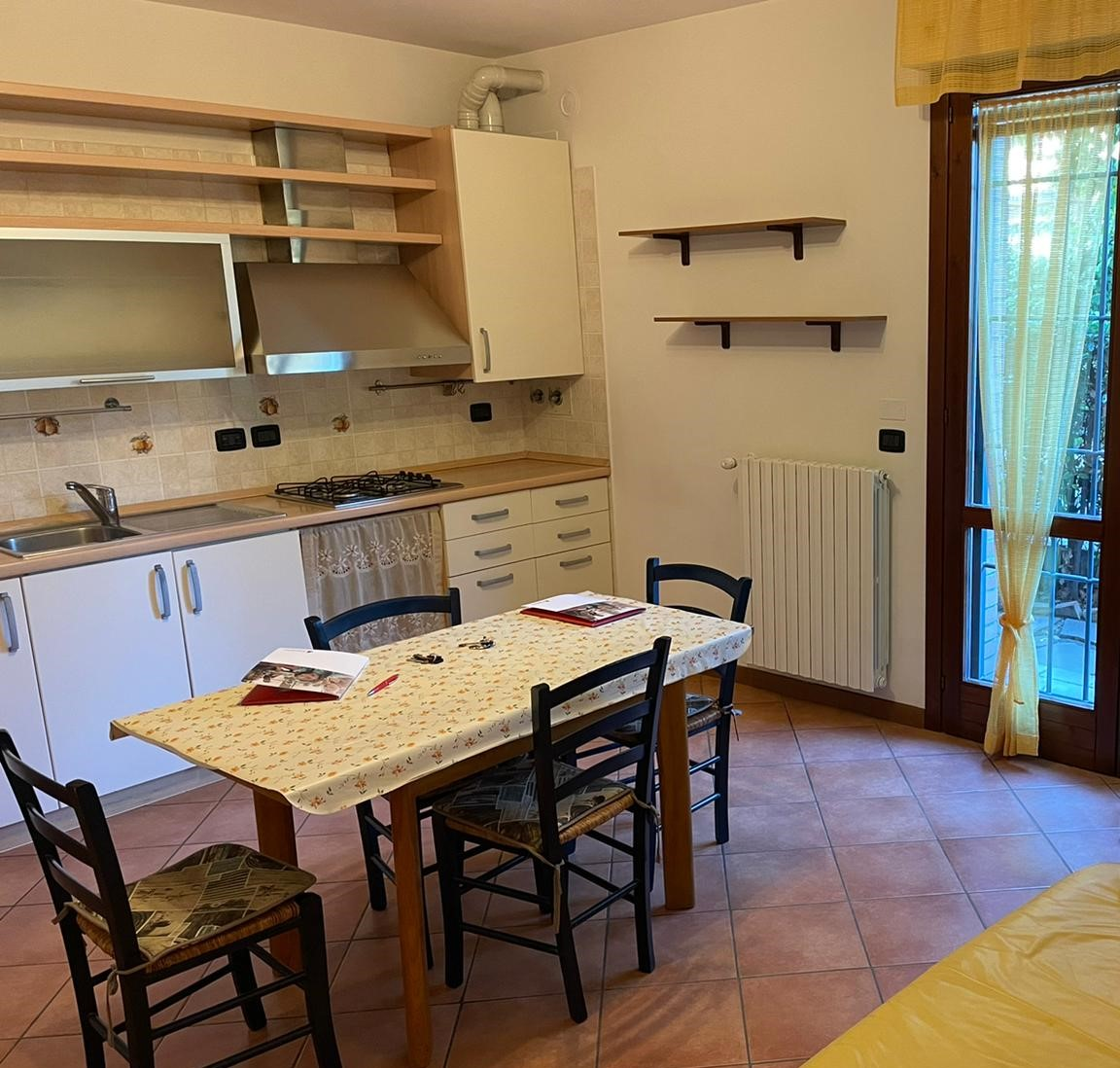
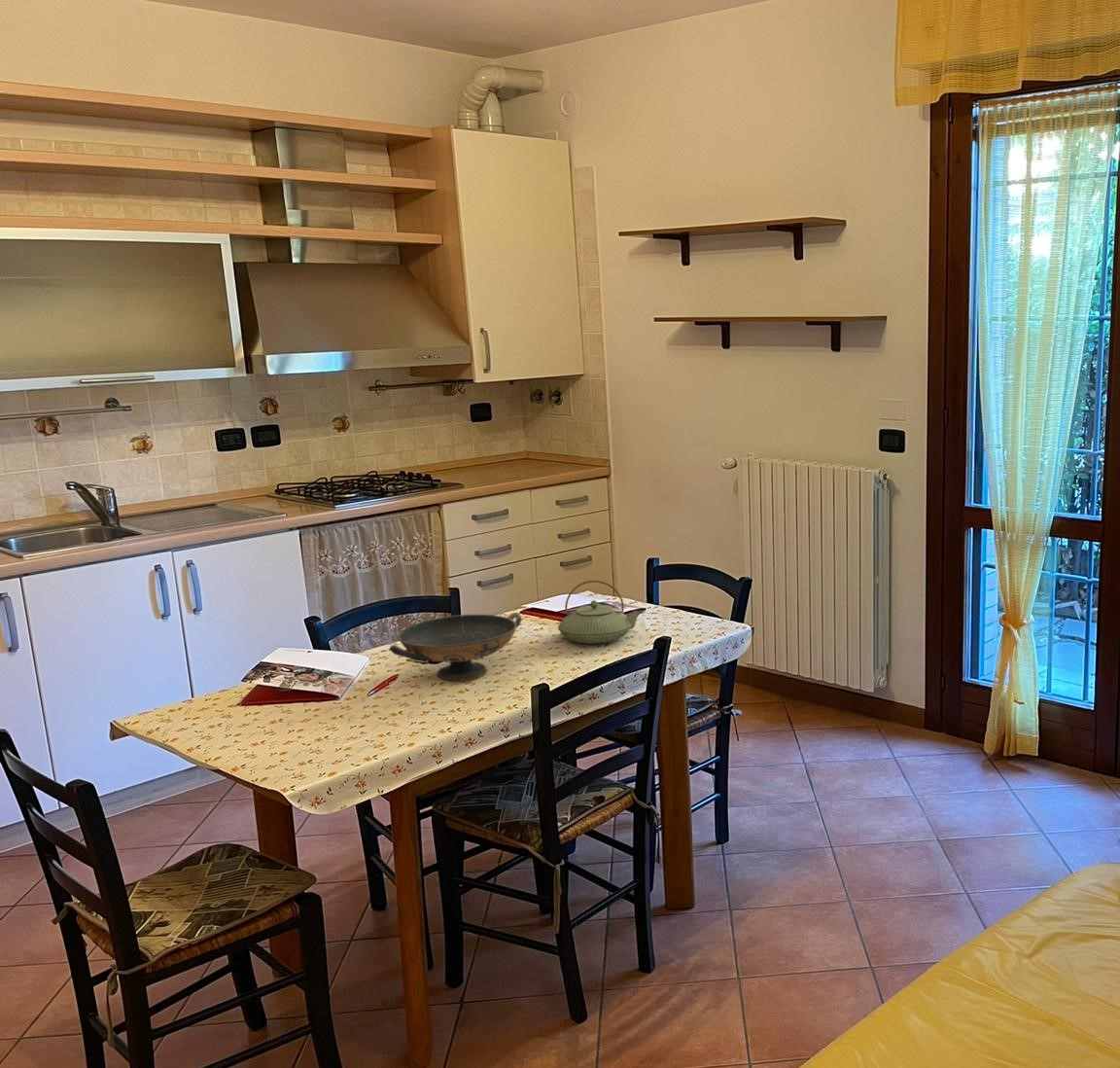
+ decorative bowl [389,612,522,682]
+ teapot [557,580,644,644]
